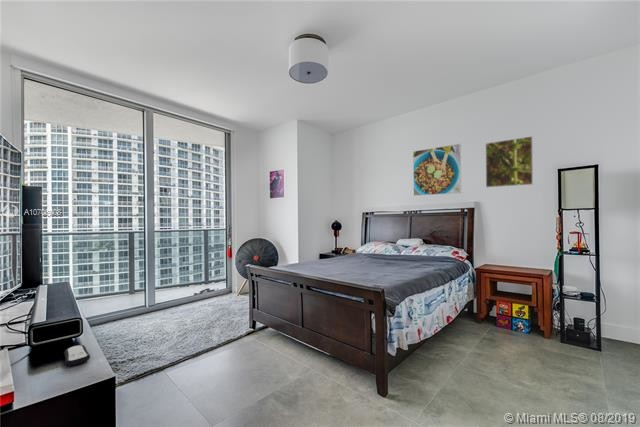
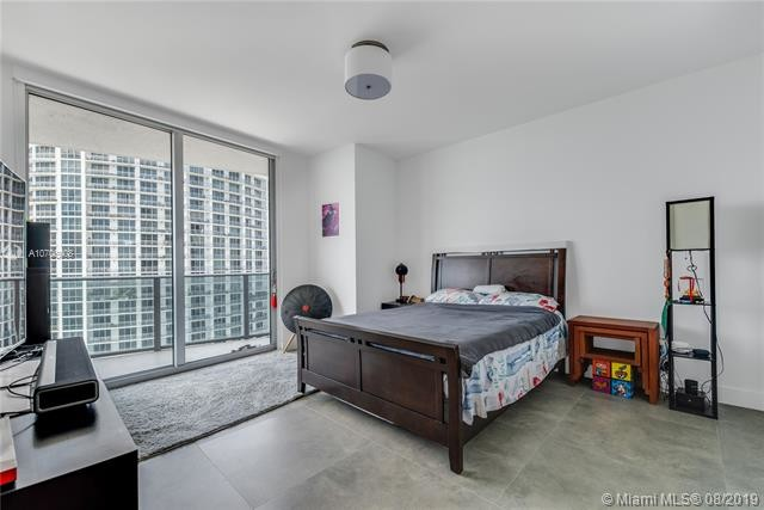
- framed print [485,135,534,188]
- remote control [63,344,91,367]
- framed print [412,143,462,197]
